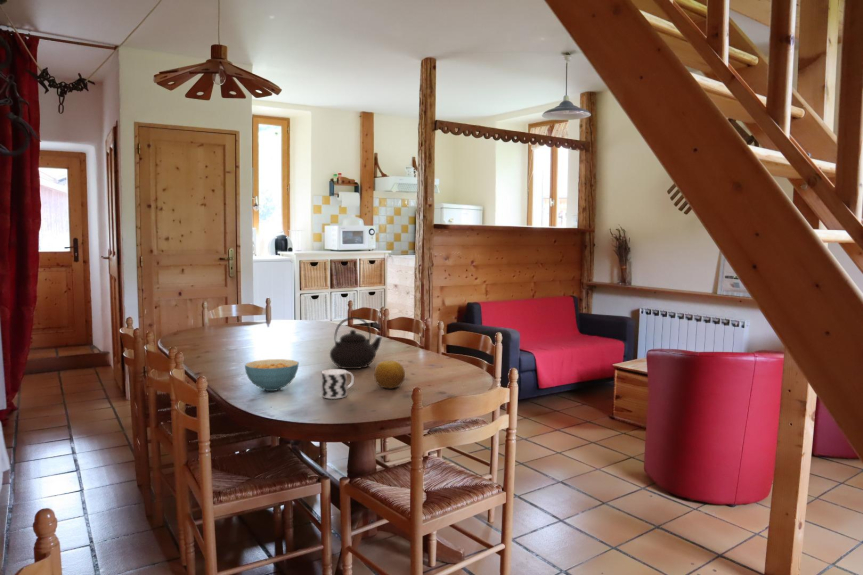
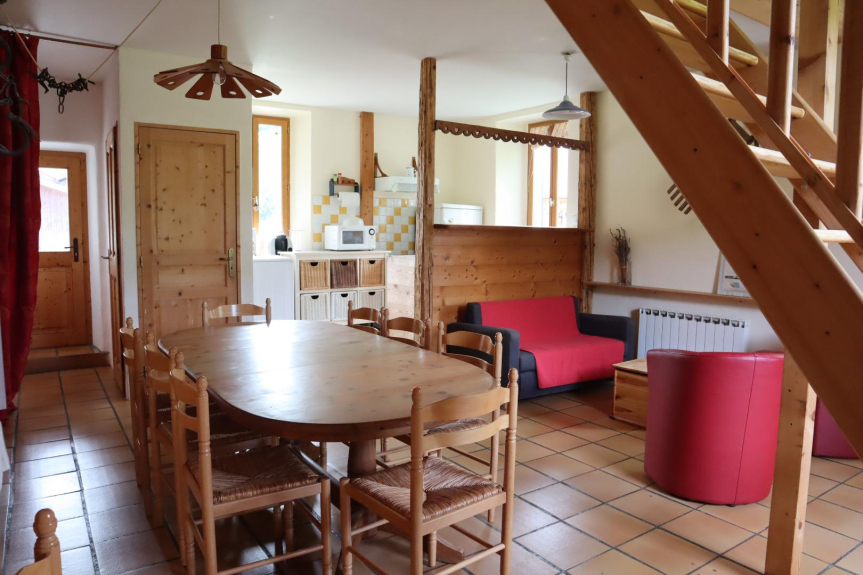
- fruit [373,360,406,389]
- teapot [329,316,383,370]
- cereal bowl [244,358,300,392]
- cup [321,368,355,400]
